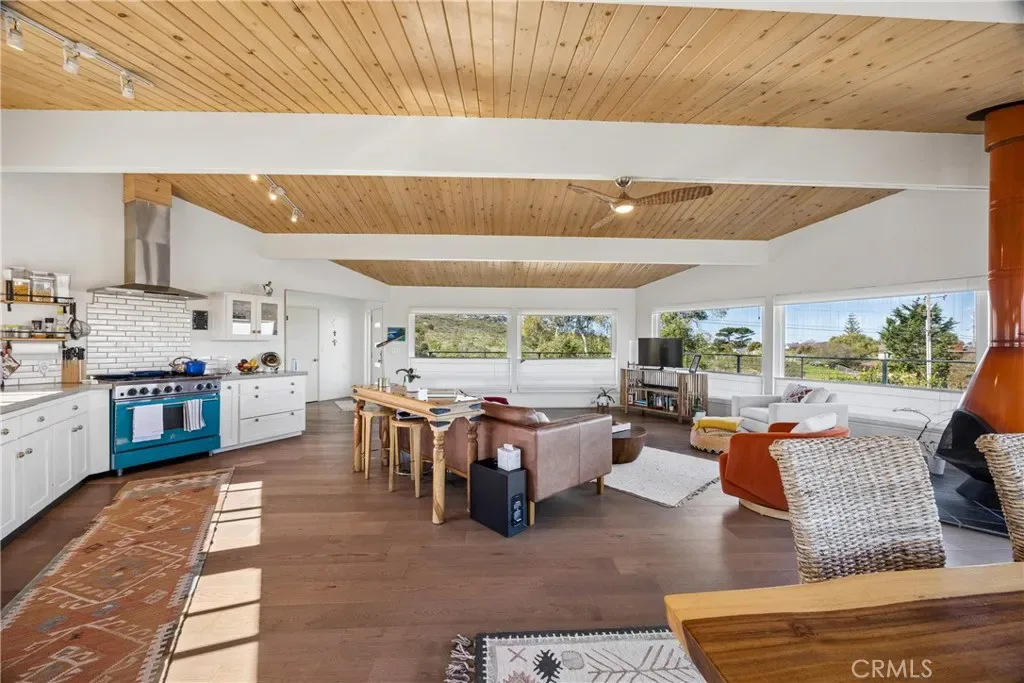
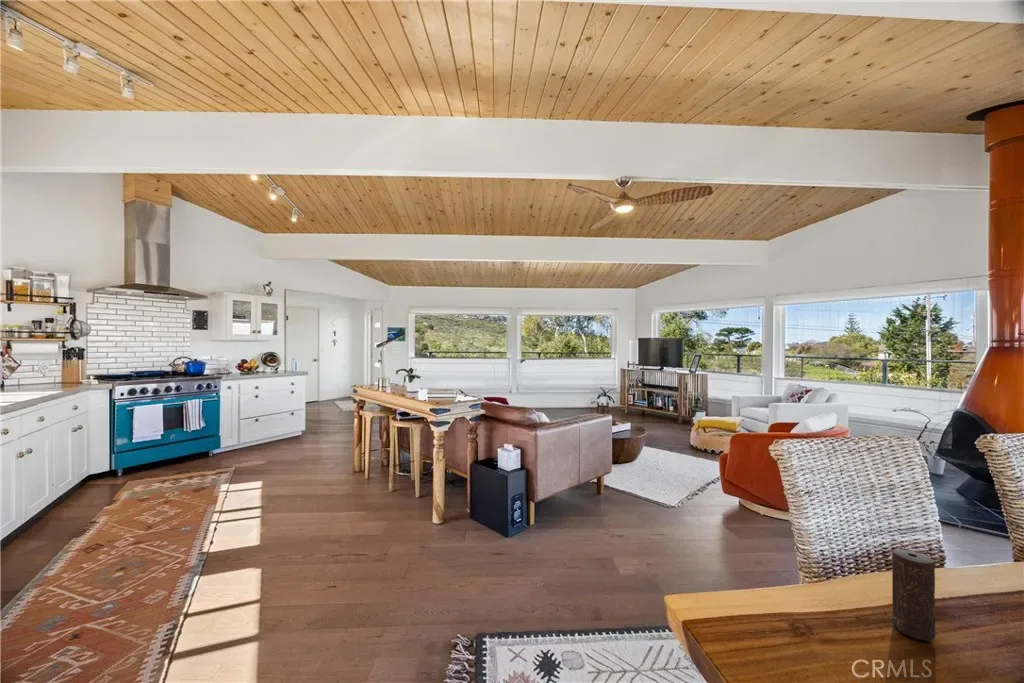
+ candle [891,548,936,642]
